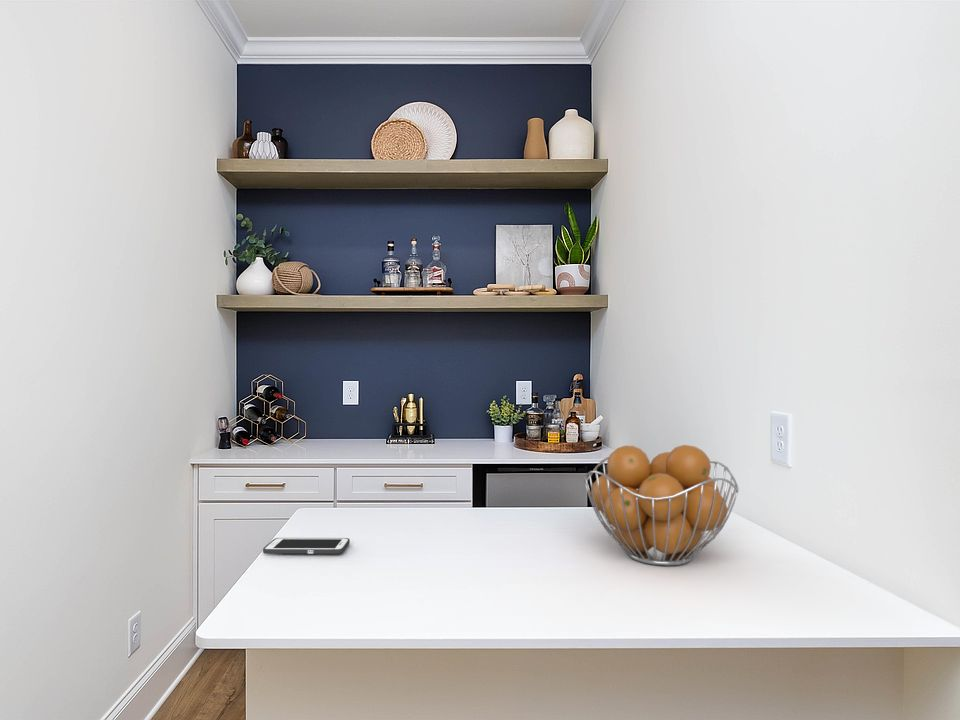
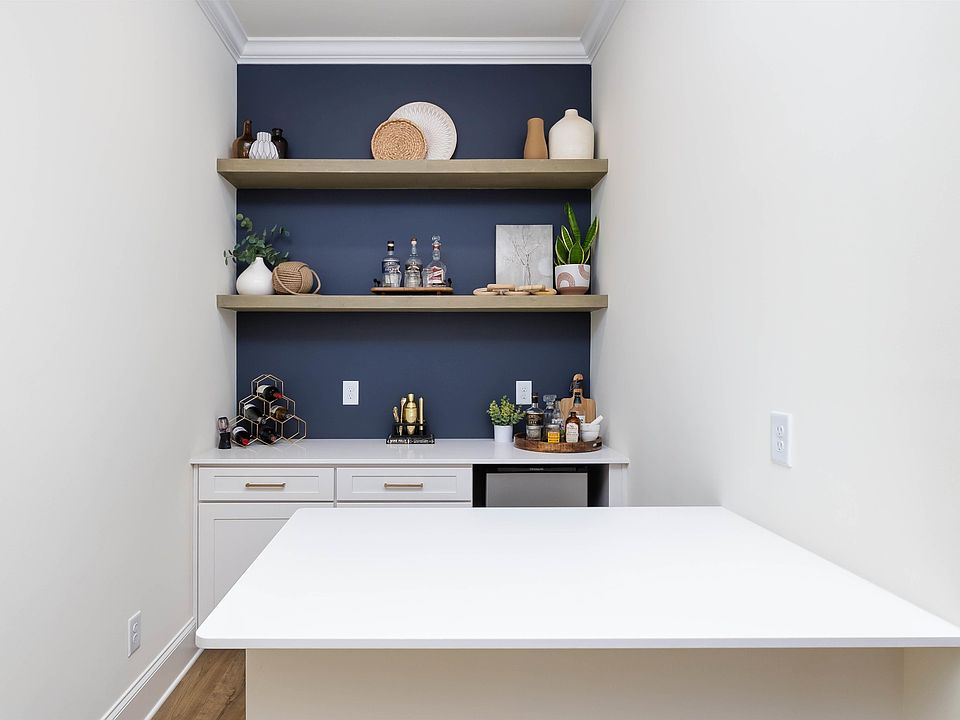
- cell phone [262,537,351,555]
- fruit basket [583,444,740,567]
